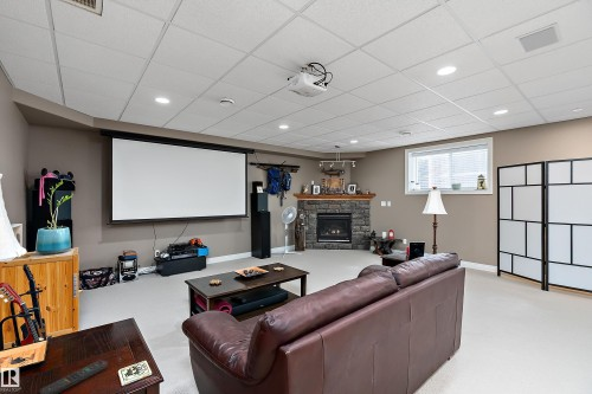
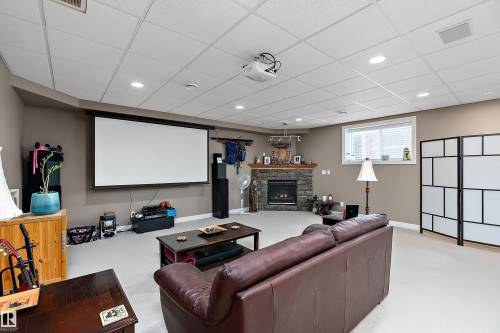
- remote control [39,360,109,394]
